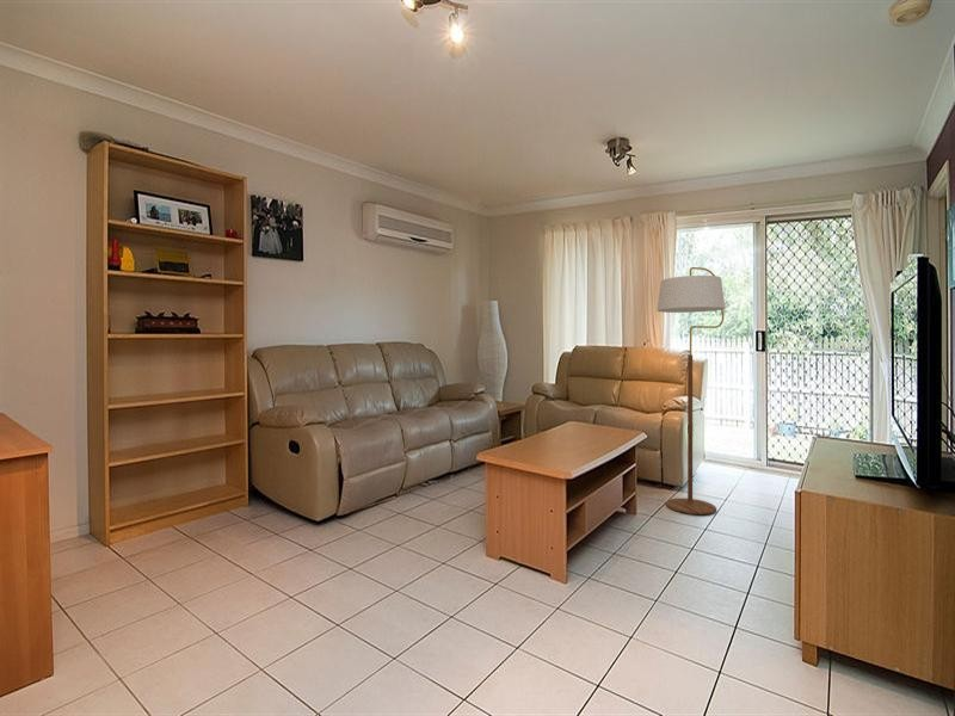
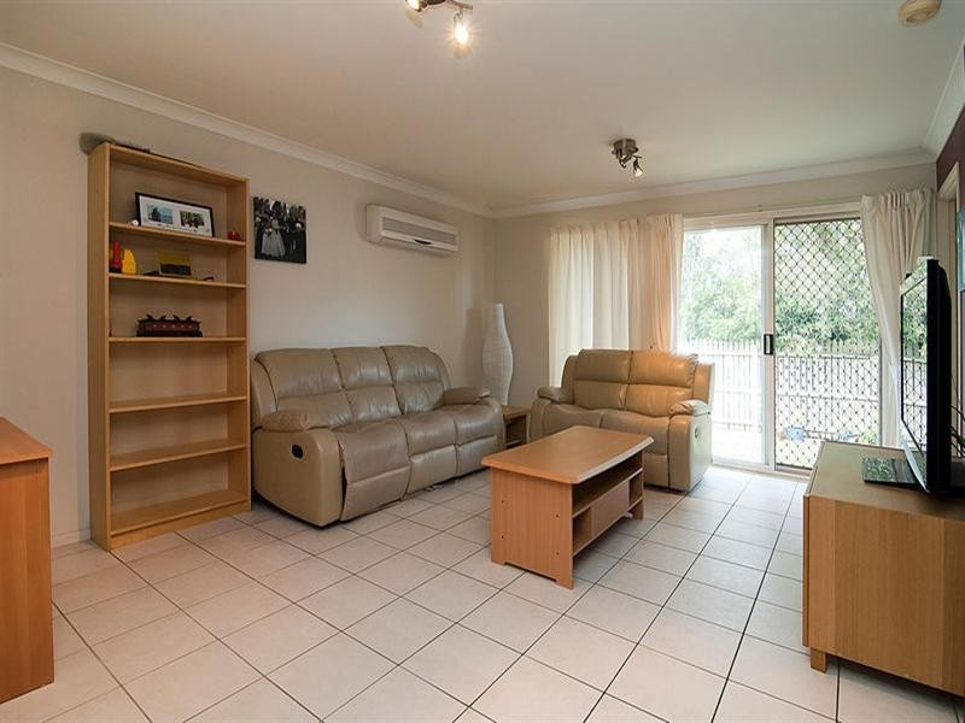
- floor lamp [655,266,726,516]
